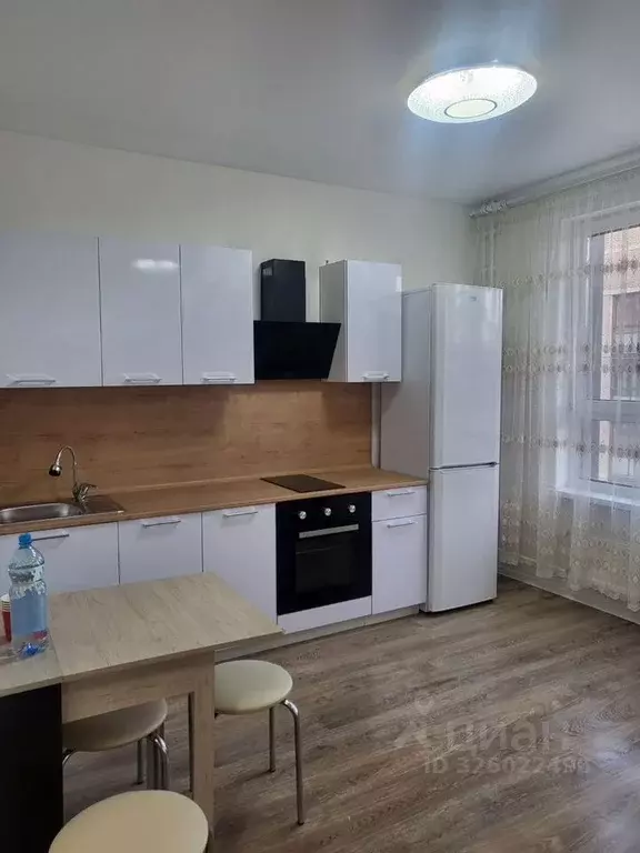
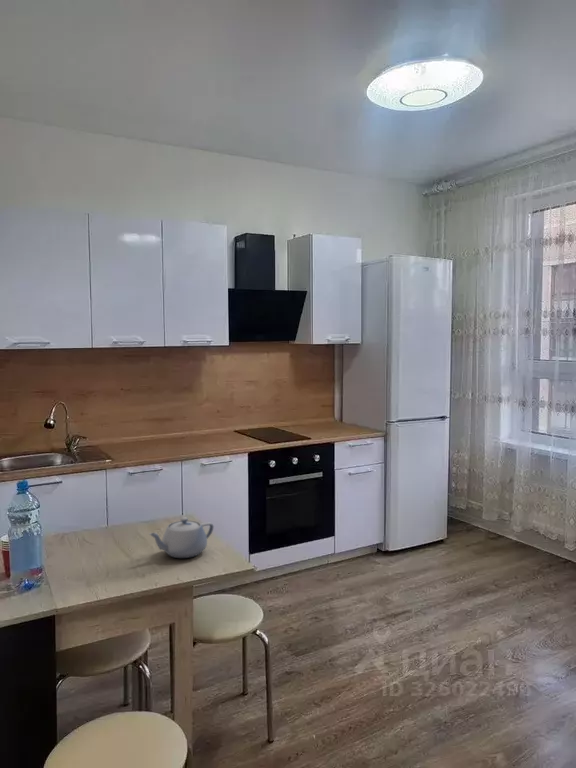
+ teapot [148,517,215,559]
